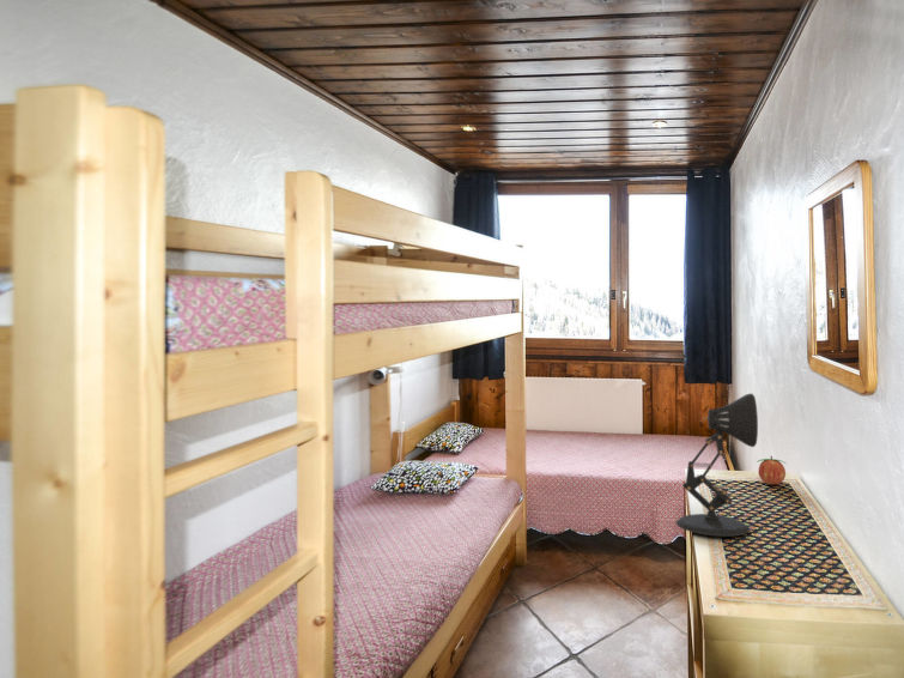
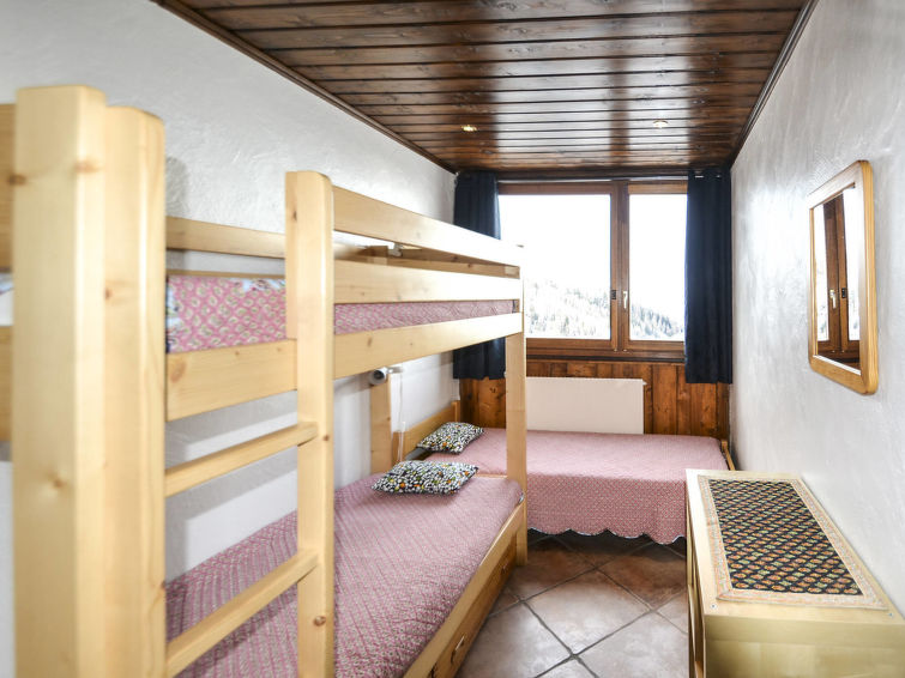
- desk lamp [675,393,759,538]
- fruit [756,455,787,485]
